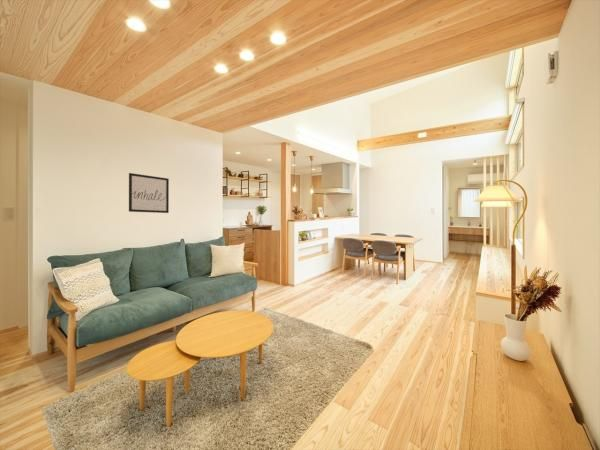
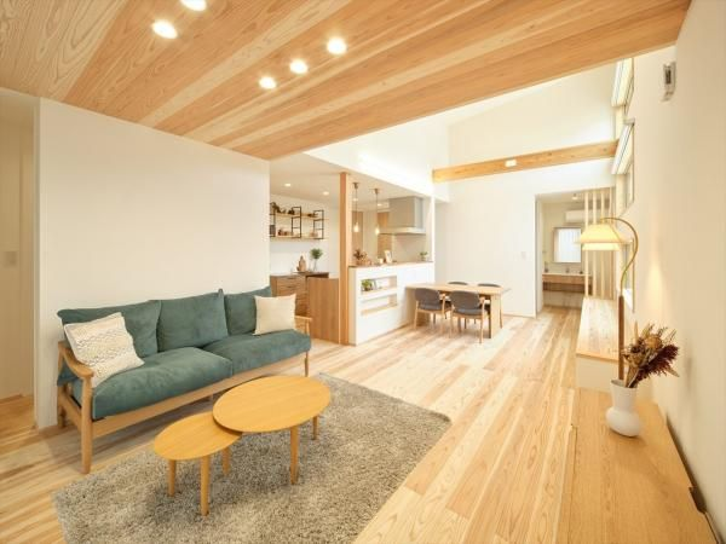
- wall art [128,172,170,214]
